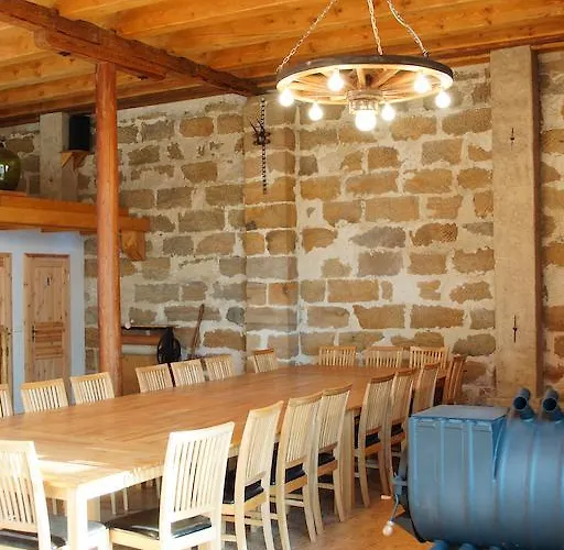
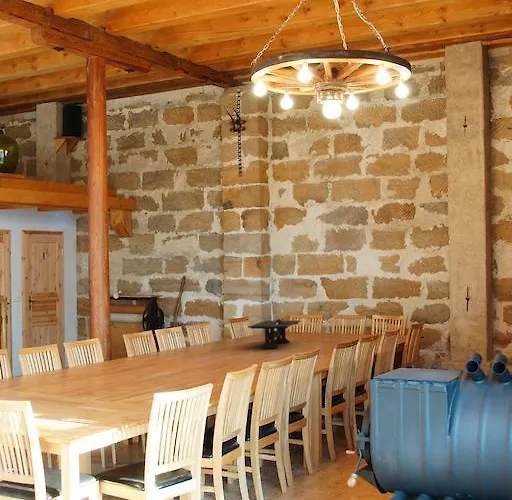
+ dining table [247,309,301,350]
